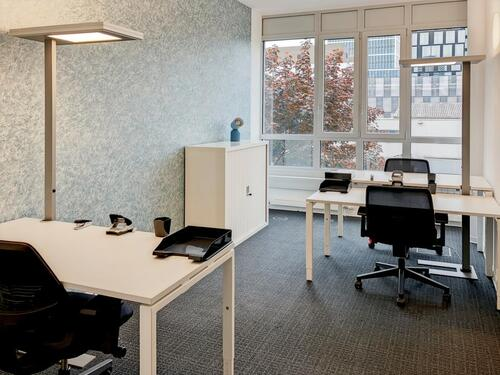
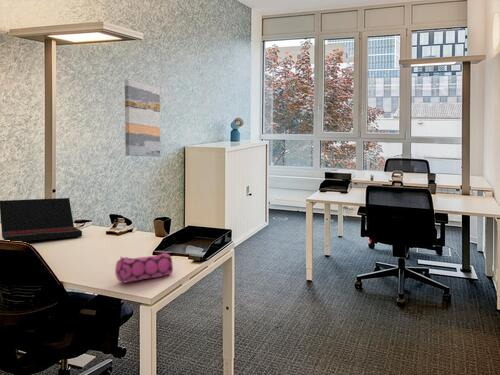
+ pencil case [114,252,174,283]
+ wall art [124,78,161,157]
+ laptop [0,197,83,242]
